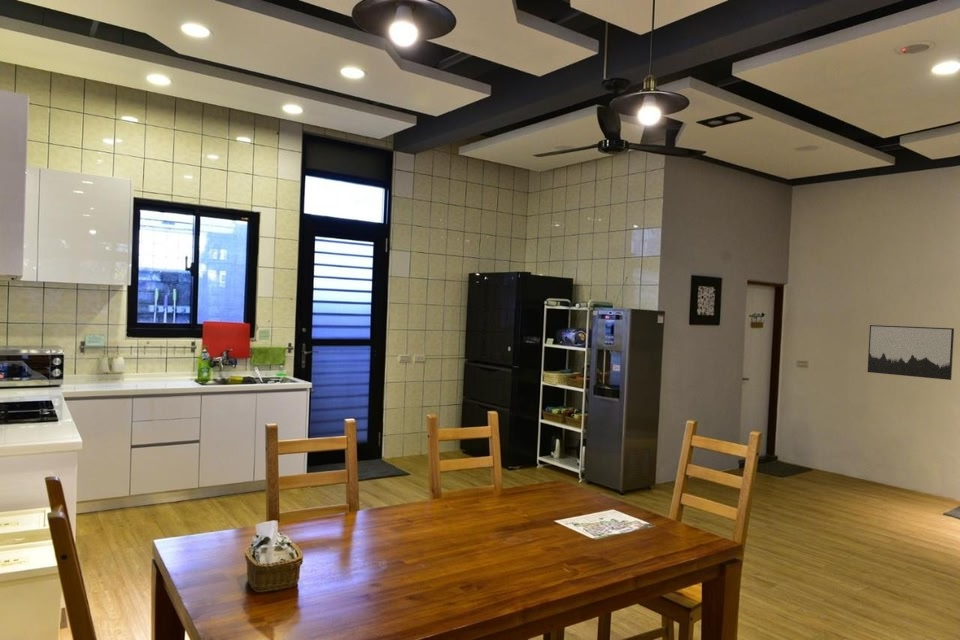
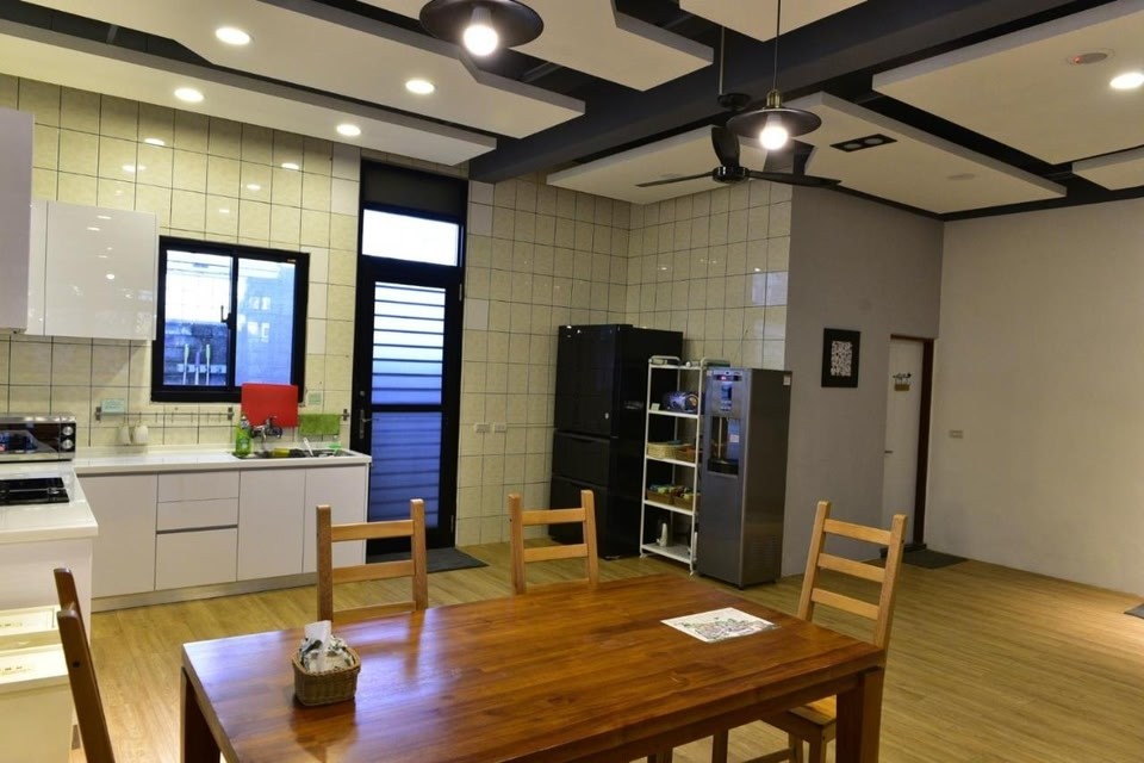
- wall art [866,324,955,381]
